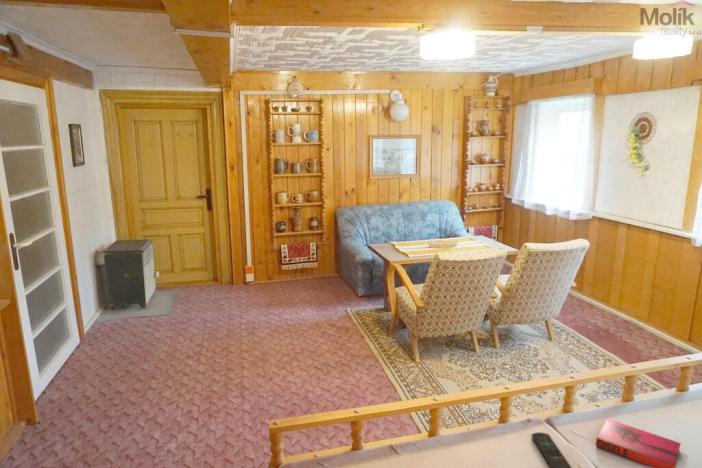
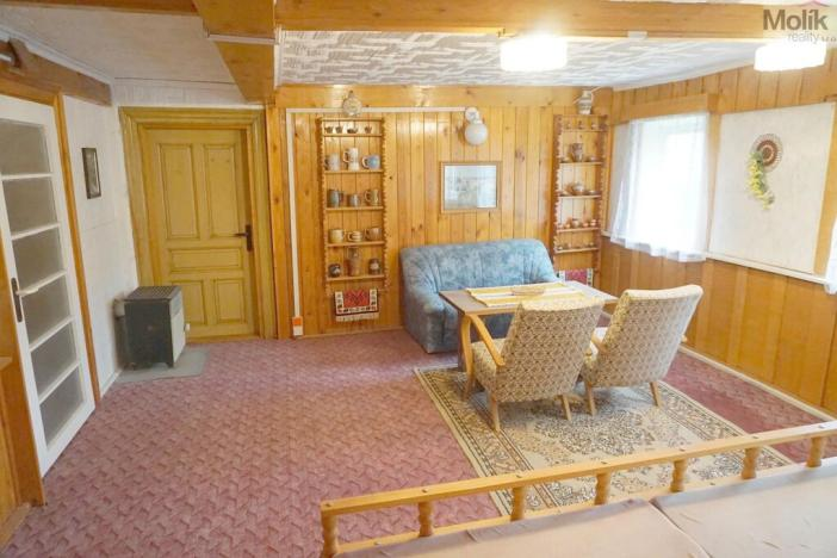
- hardback book [595,418,682,468]
- remote control [531,431,573,468]
